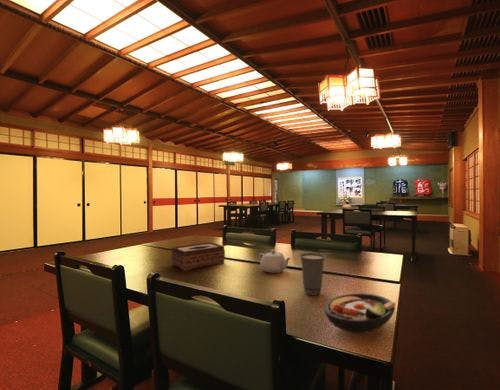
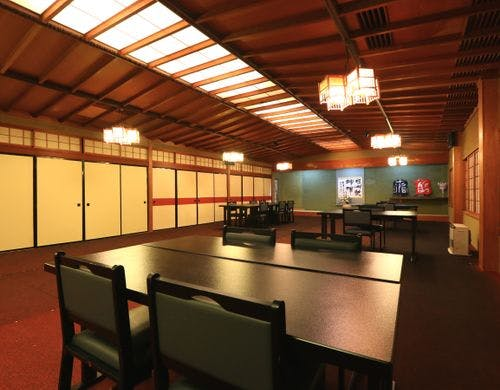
- cup [298,252,327,297]
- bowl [323,292,397,334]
- tissue box [171,241,226,272]
- teapot [258,249,292,274]
